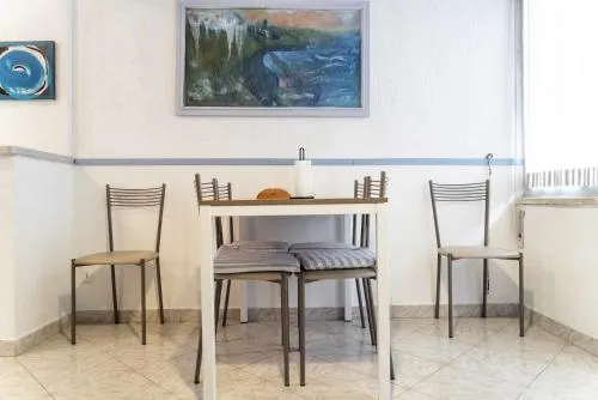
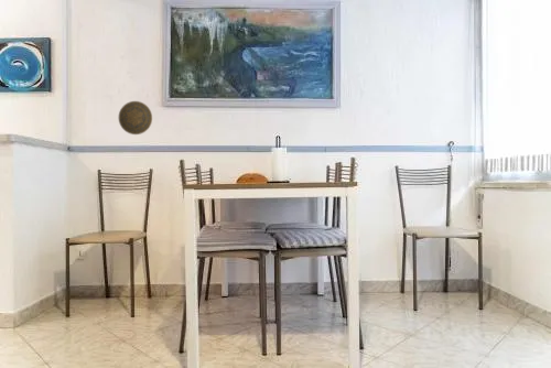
+ decorative plate [118,100,153,136]
